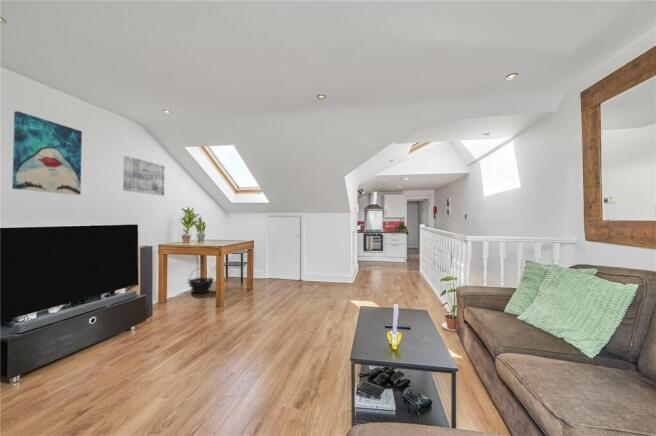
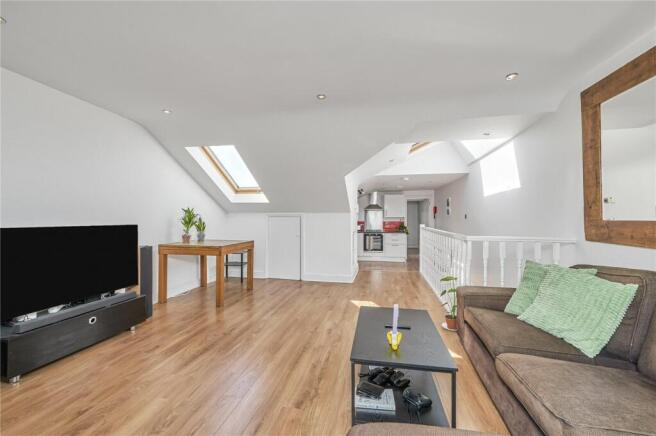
- wall art [11,110,83,196]
- wall art [122,155,165,197]
- basket [186,267,215,294]
